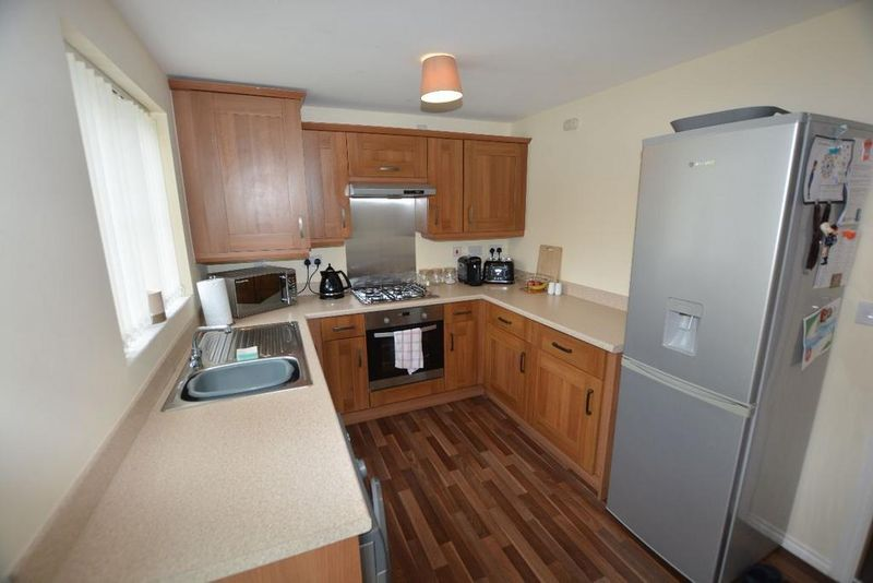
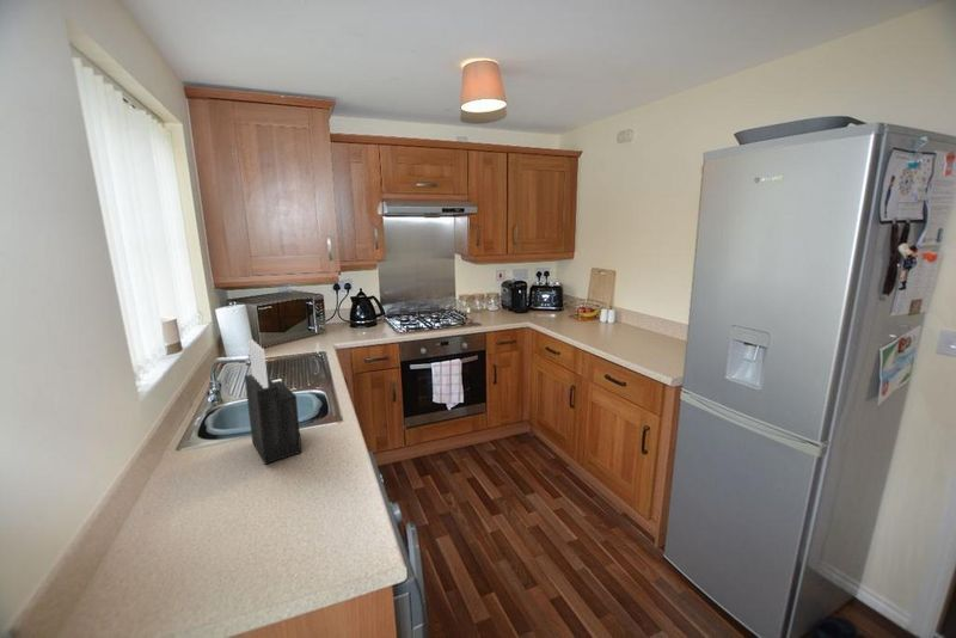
+ knife block [244,338,302,466]
